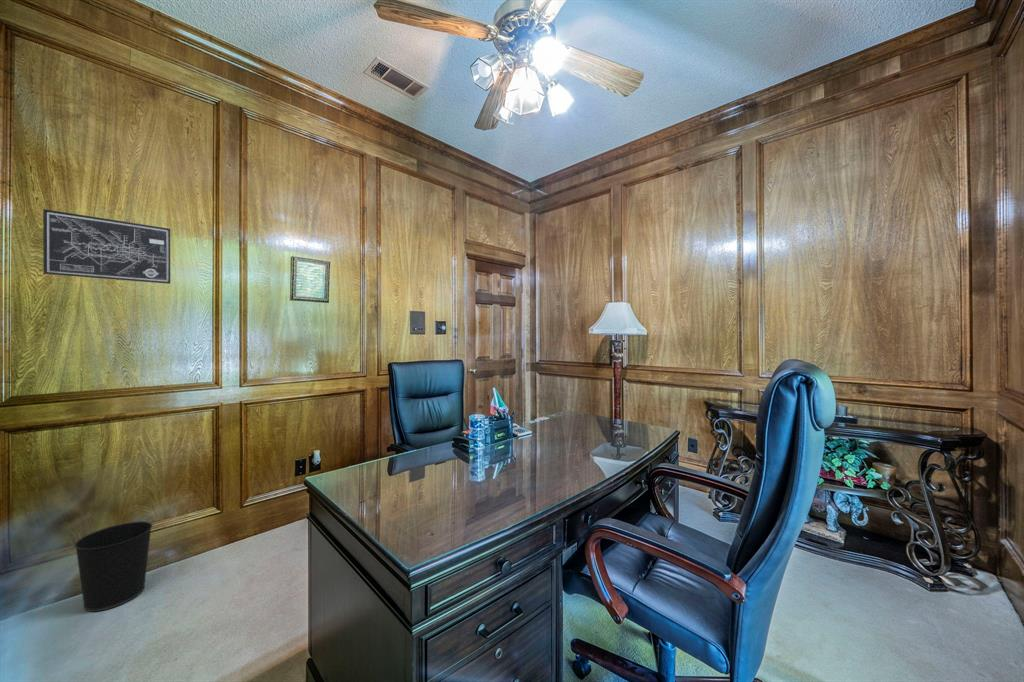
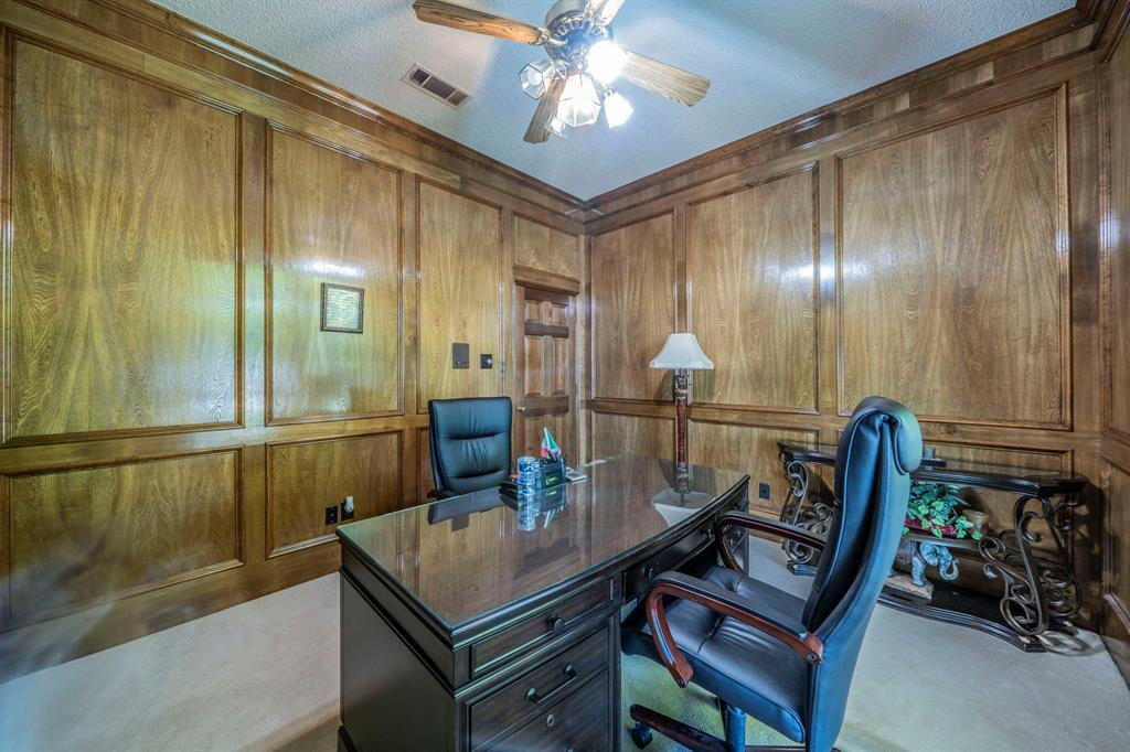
- wall art [42,208,171,285]
- wastebasket [73,520,154,613]
